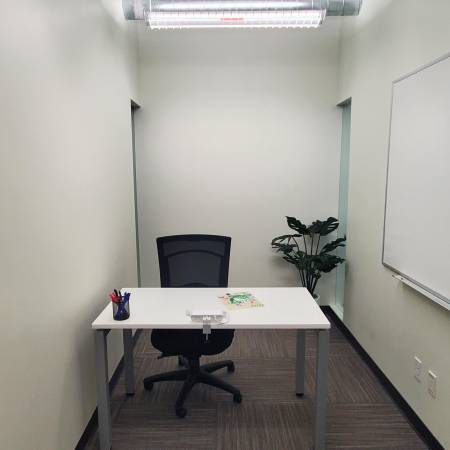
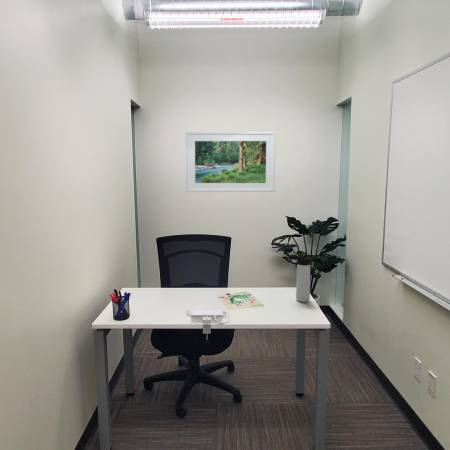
+ thermos bottle [289,254,311,303]
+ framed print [185,131,276,193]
